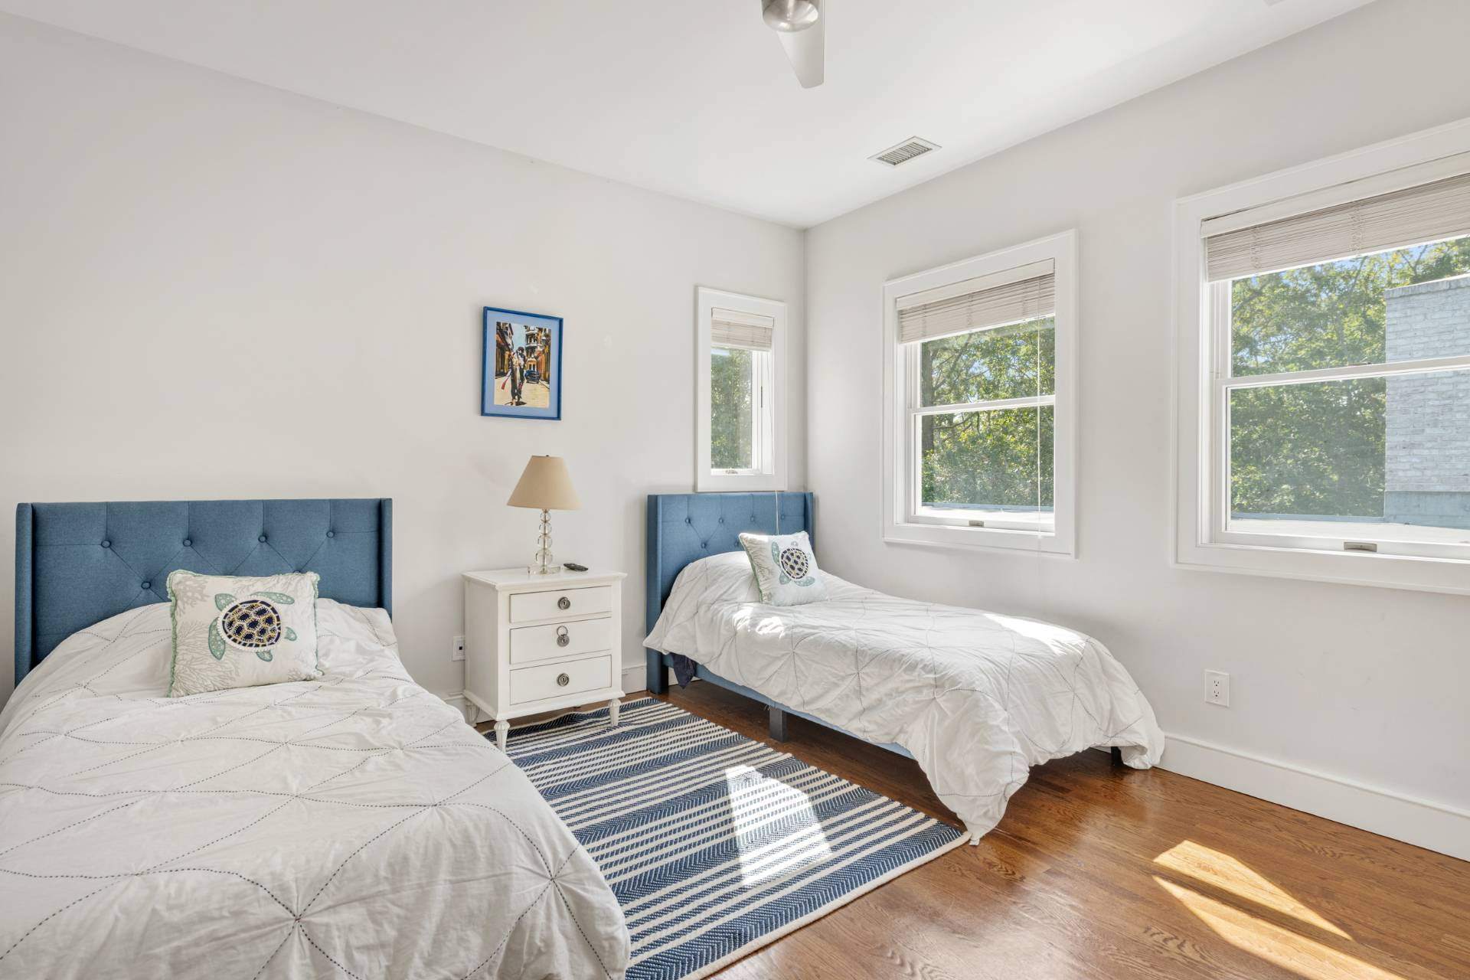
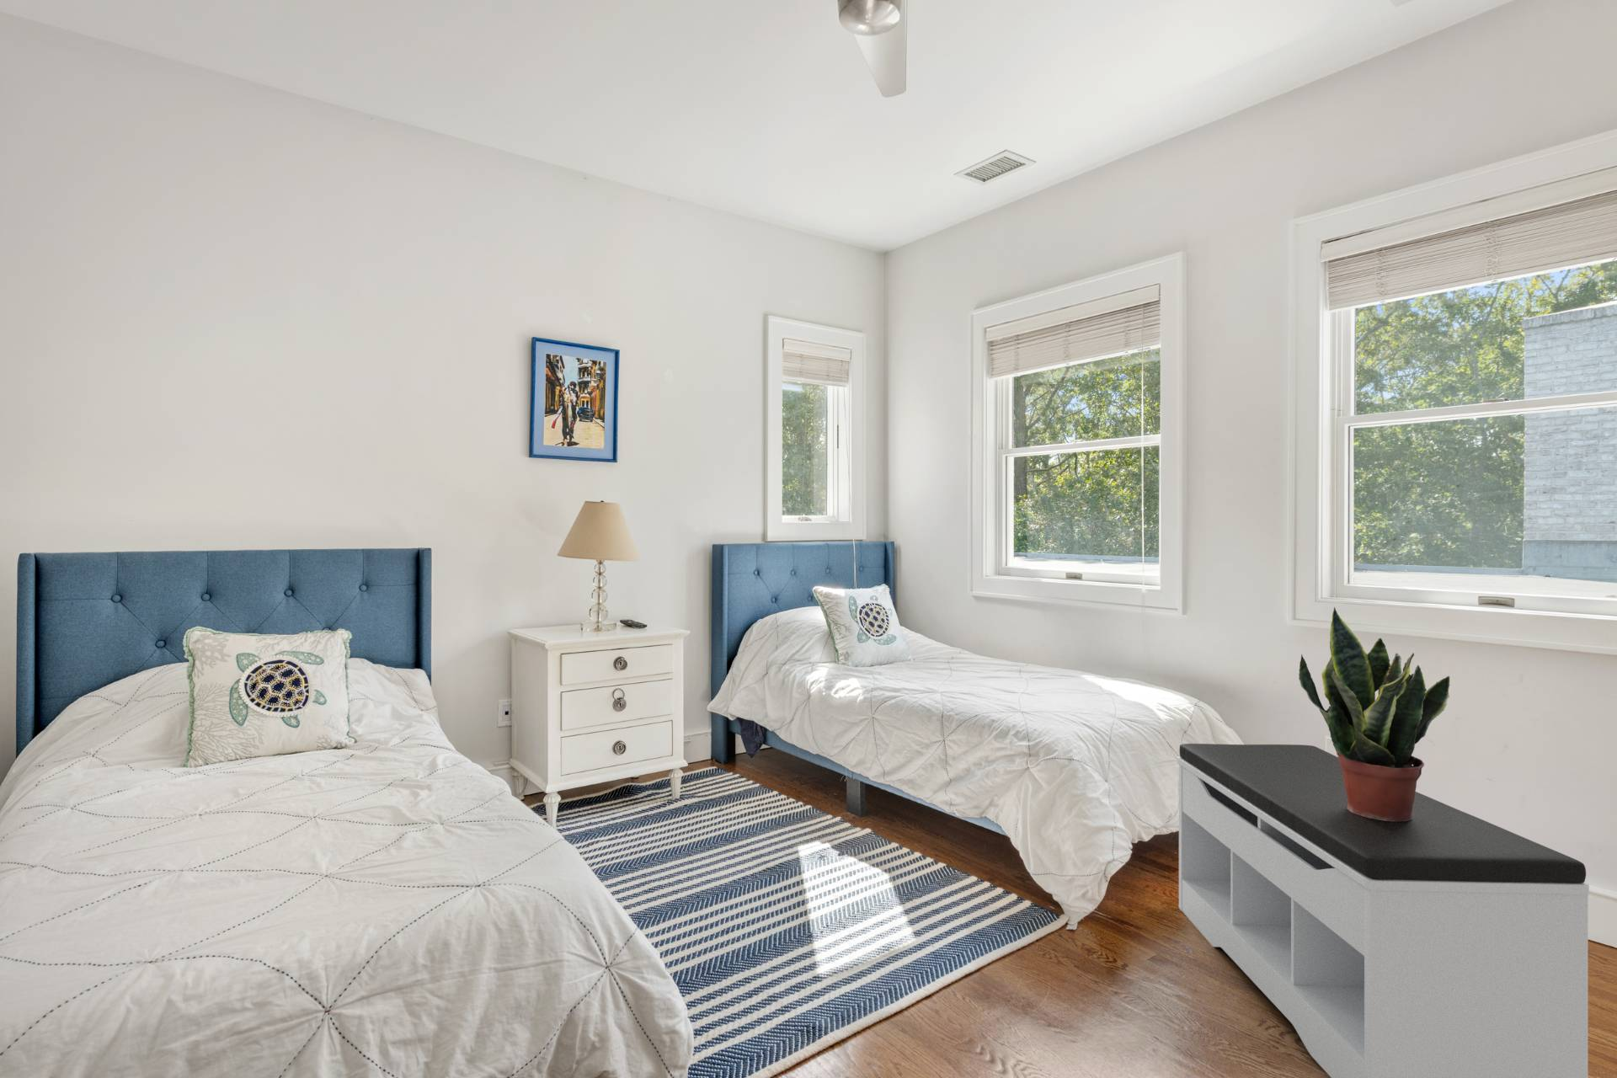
+ potted plant [1298,606,1451,821]
+ bench [1177,742,1591,1078]
